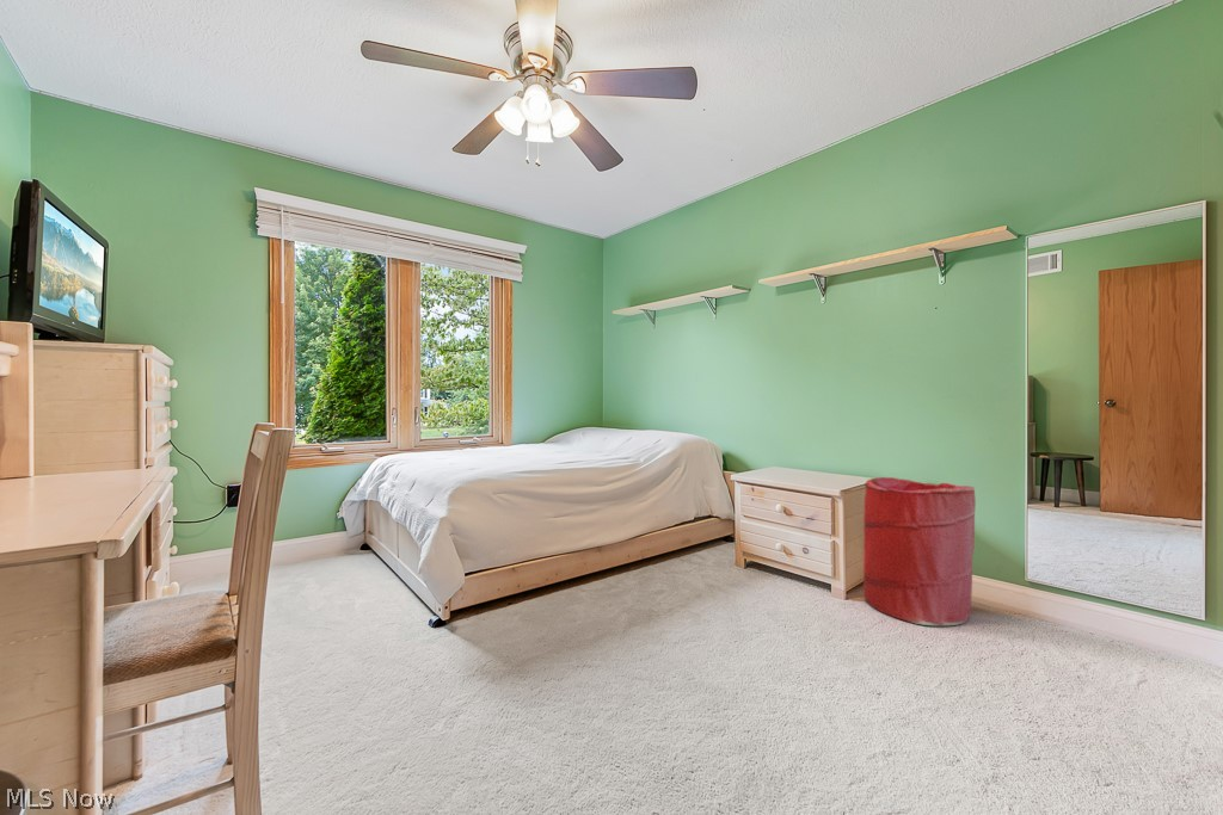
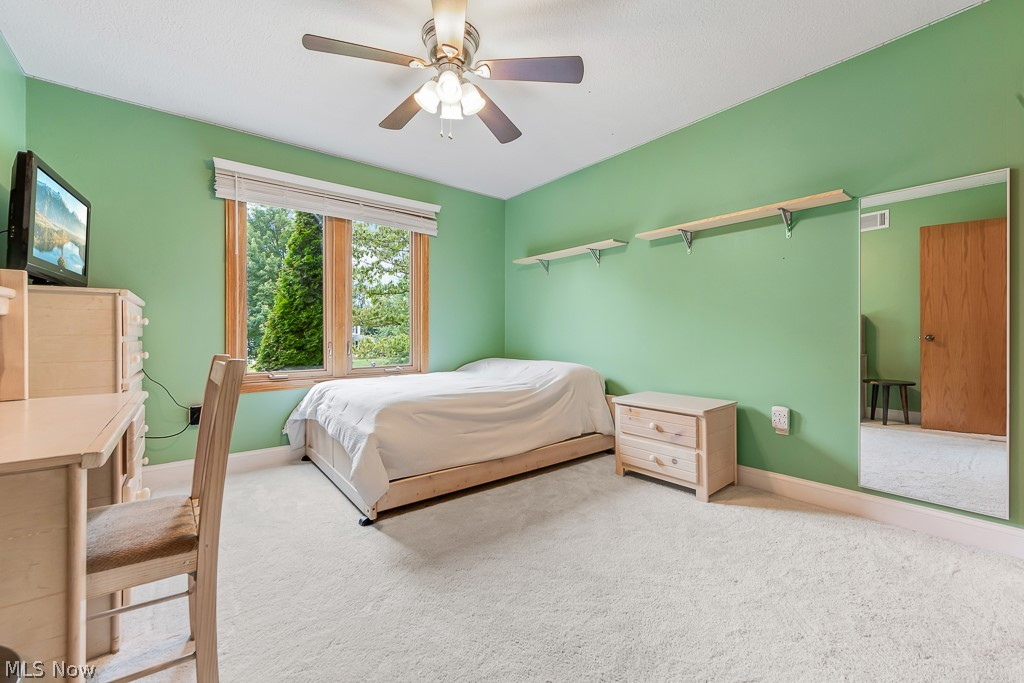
- laundry hamper [862,476,977,626]
